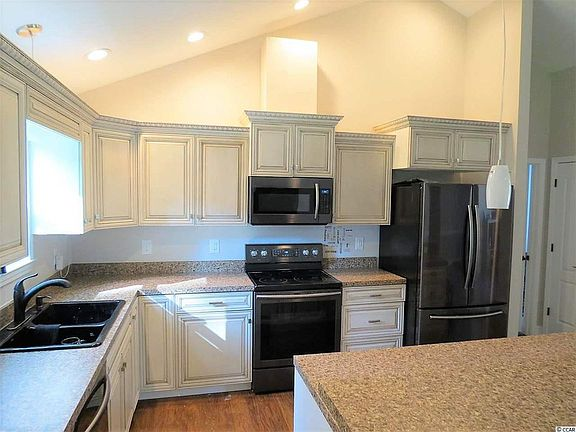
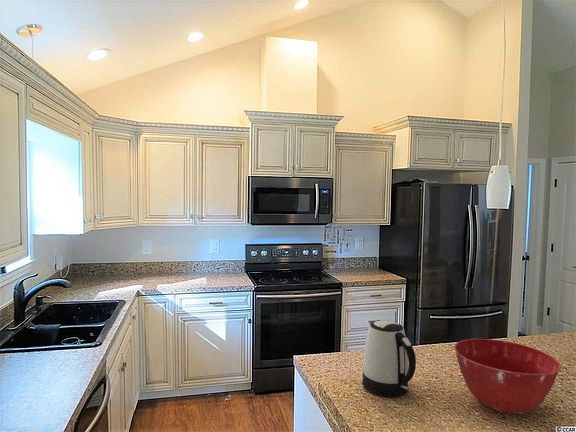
+ mixing bowl [453,338,562,415]
+ kettle [361,319,417,398]
